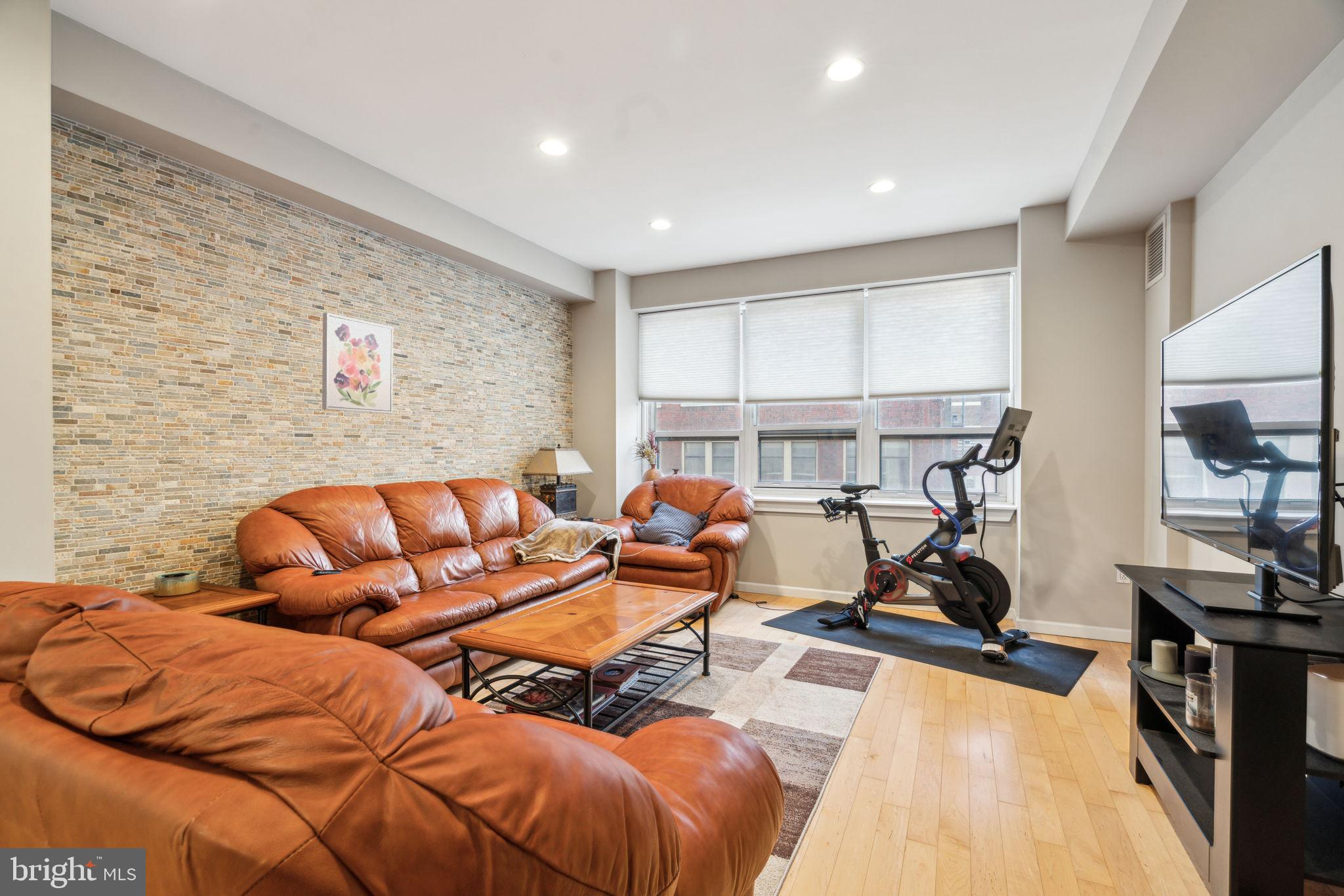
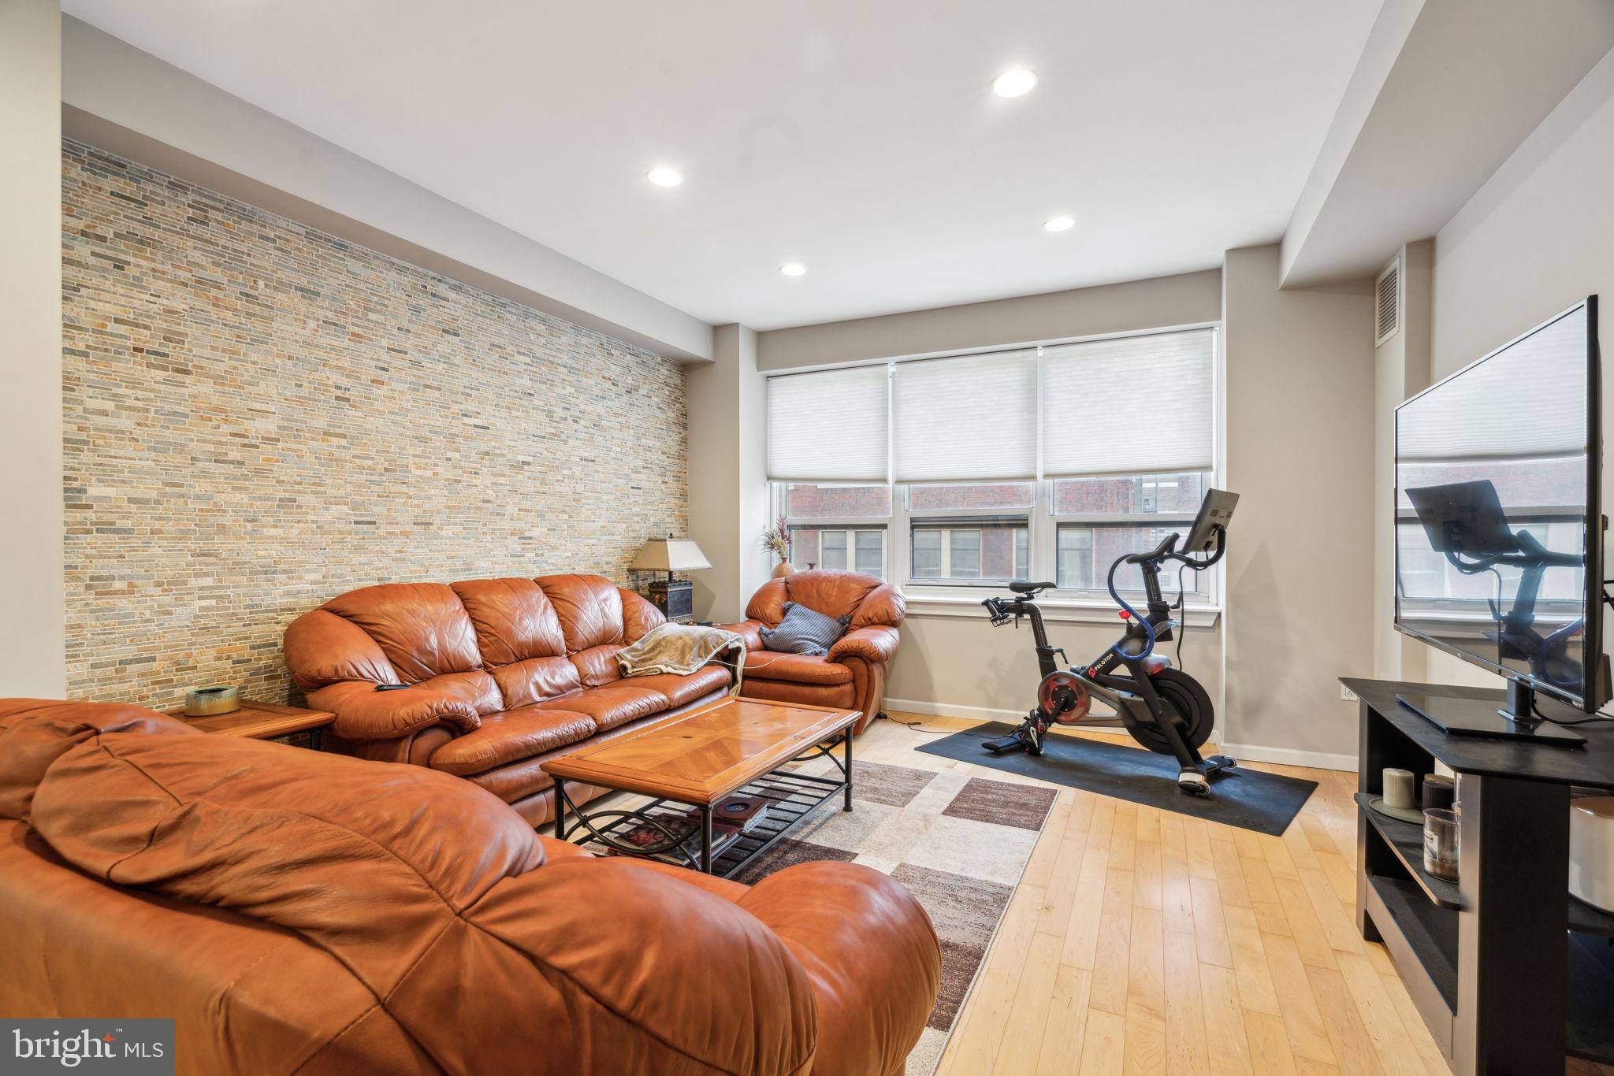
- wall art [322,312,394,414]
